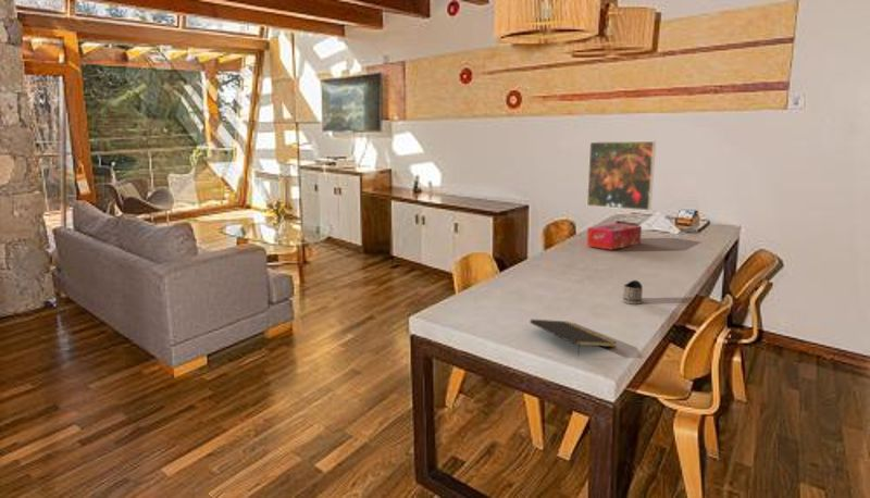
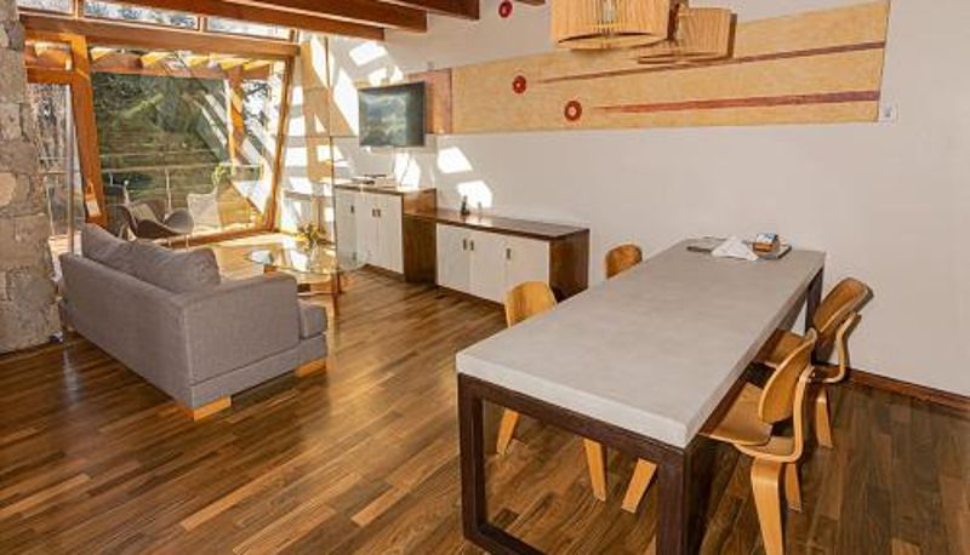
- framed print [586,140,657,212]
- tea glass holder [621,279,644,306]
- tissue box [586,222,643,251]
- notepad [529,319,618,357]
